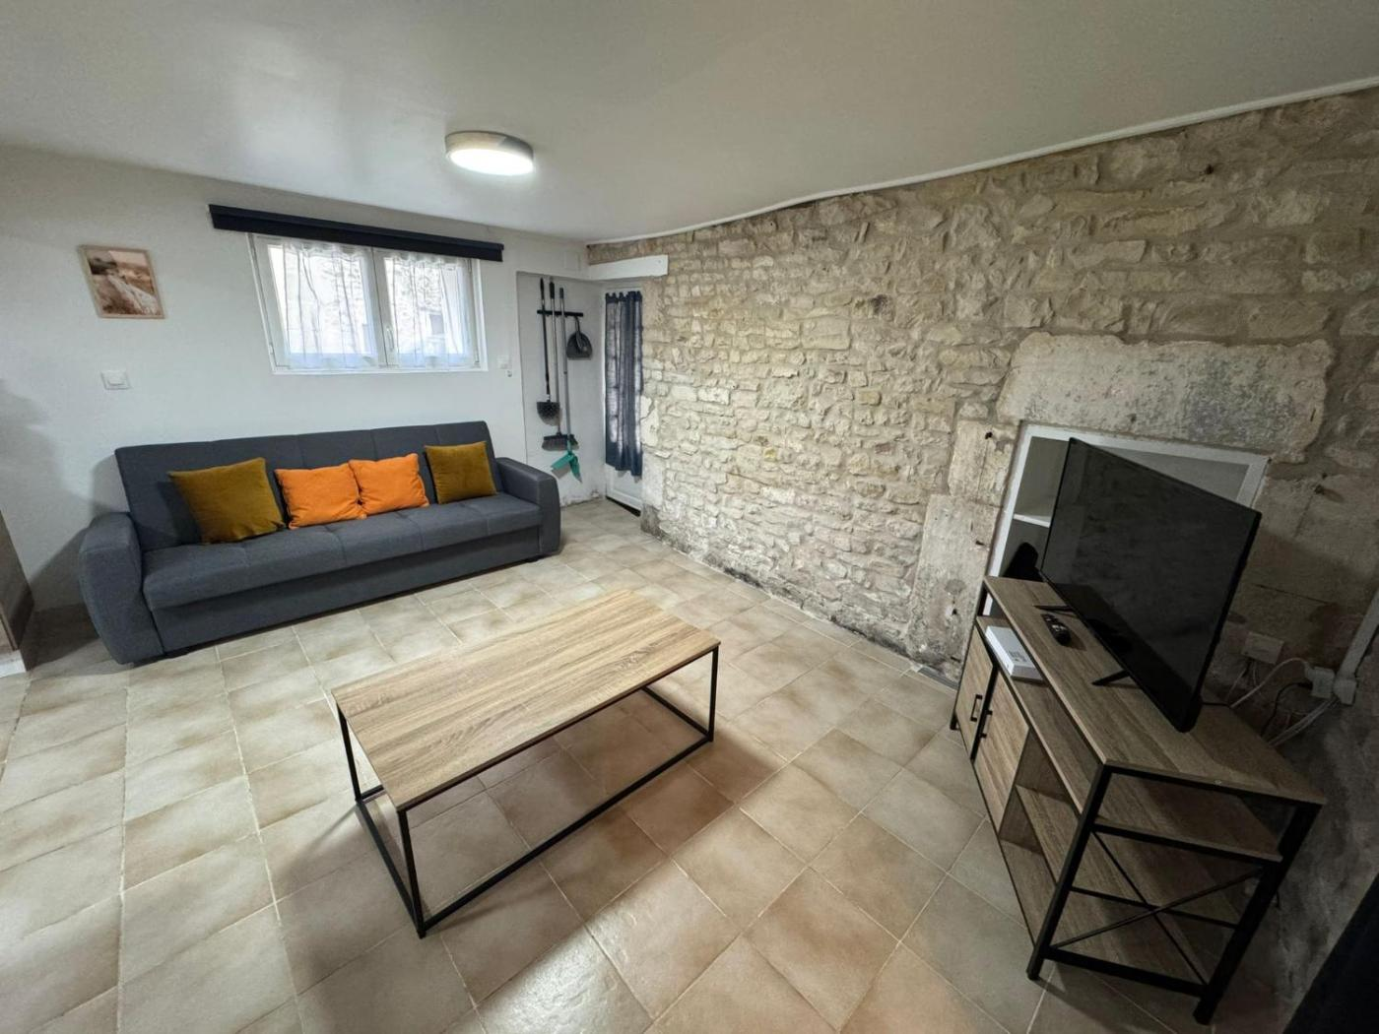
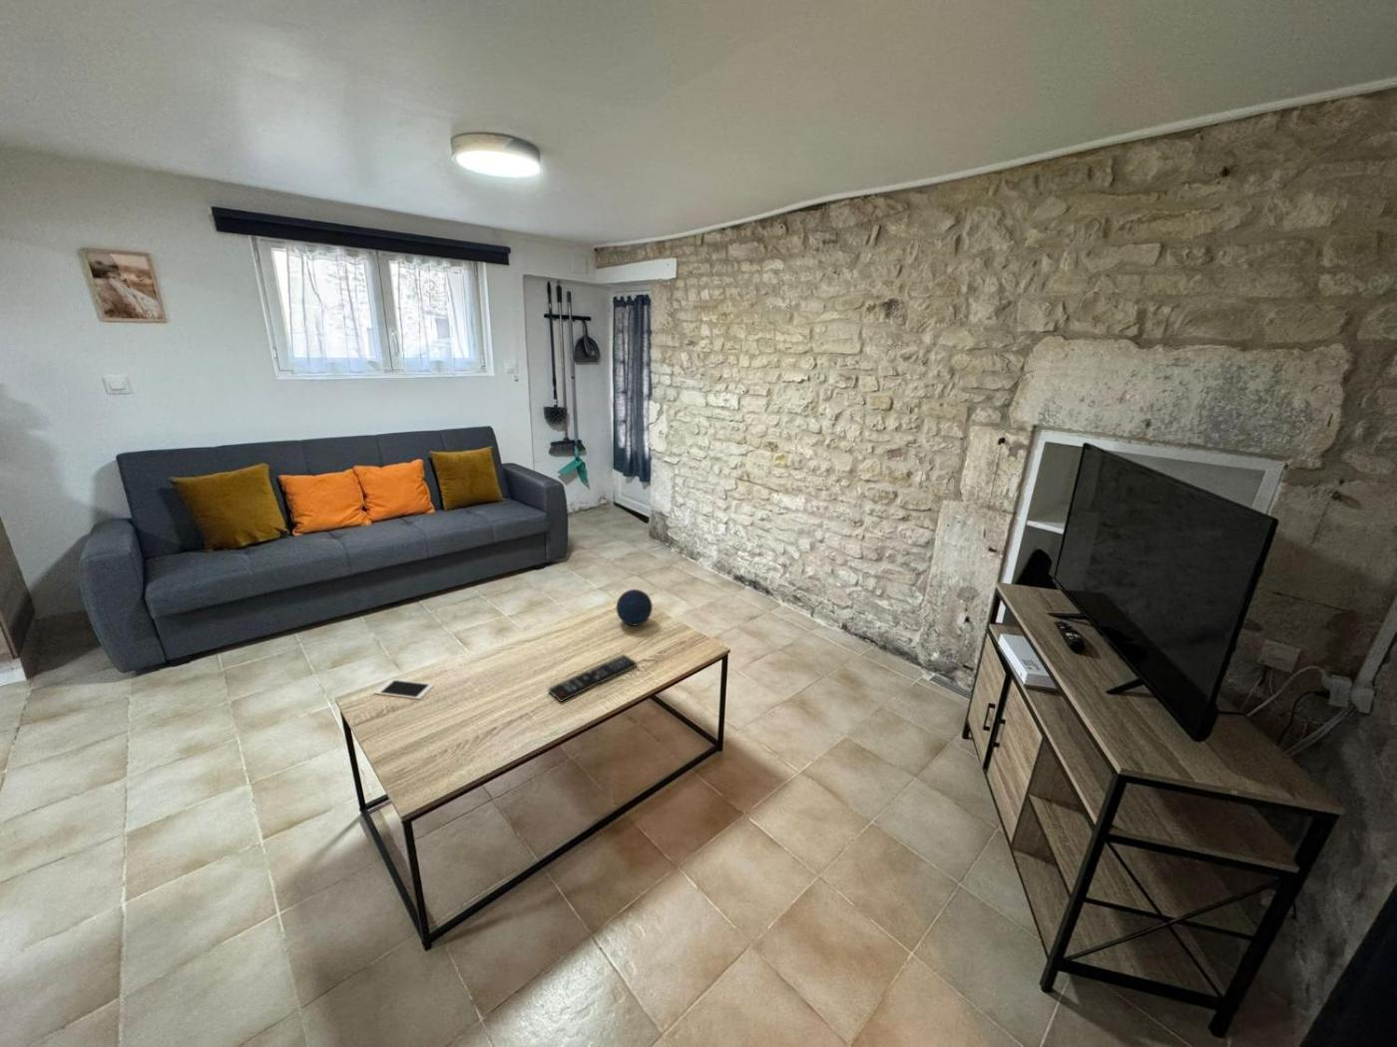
+ remote control [548,653,638,703]
+ cell phone [373,679,436,701]
+ decorative orb [616,588,653,626]
